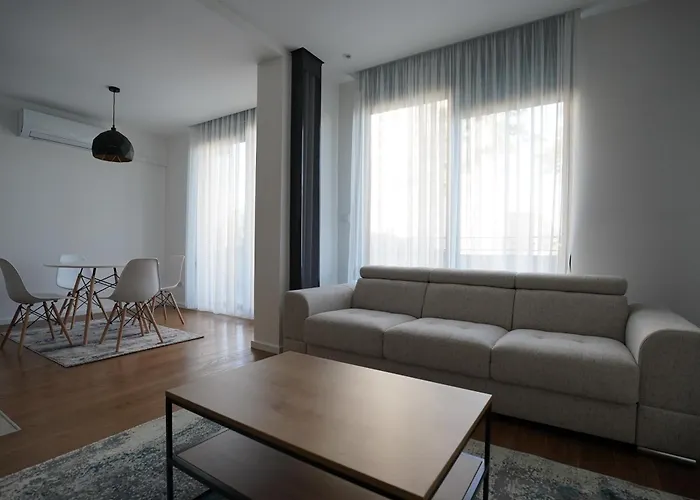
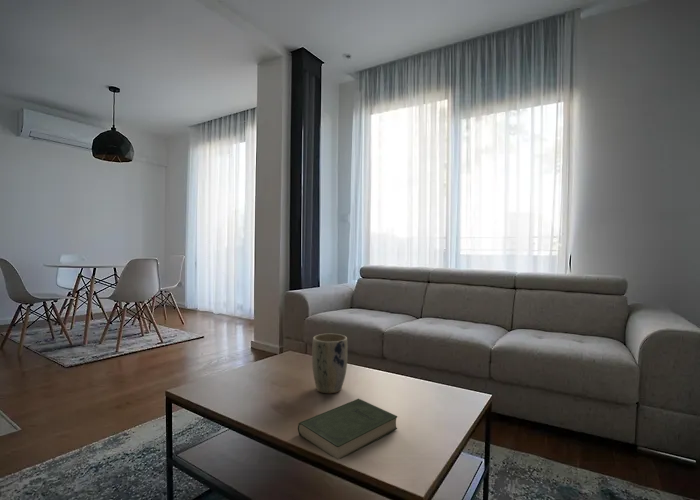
+ plant pot [311,333,349,395]
+ book [297,398,398,461]
